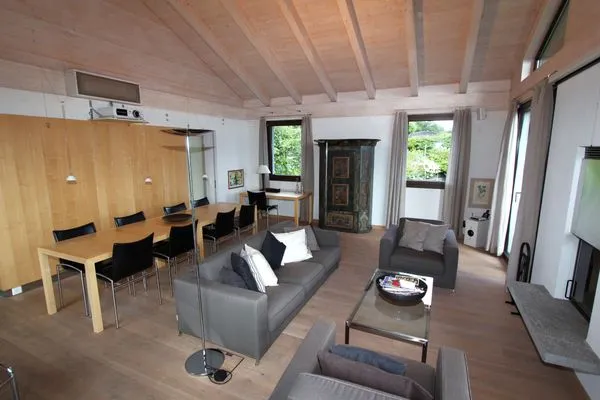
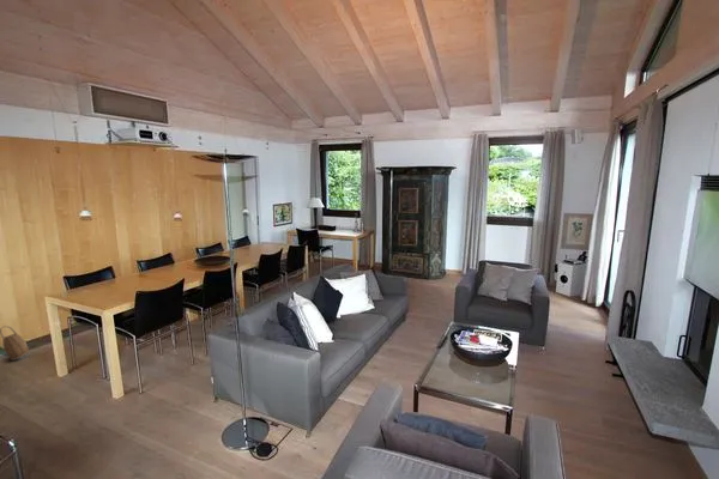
+ basket [0,325,32,362]
